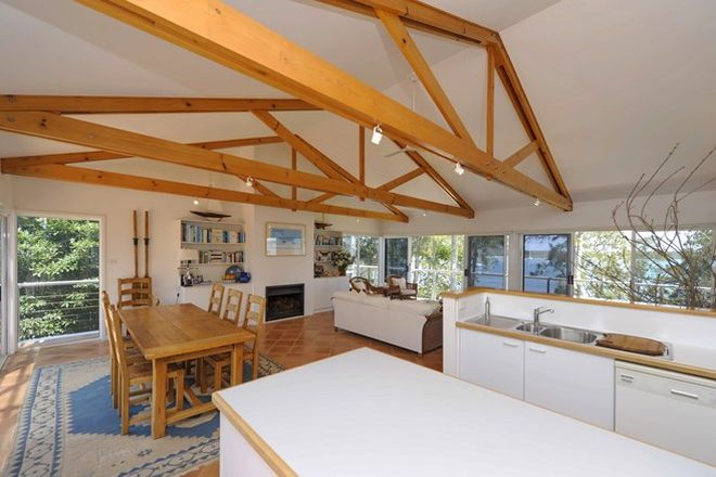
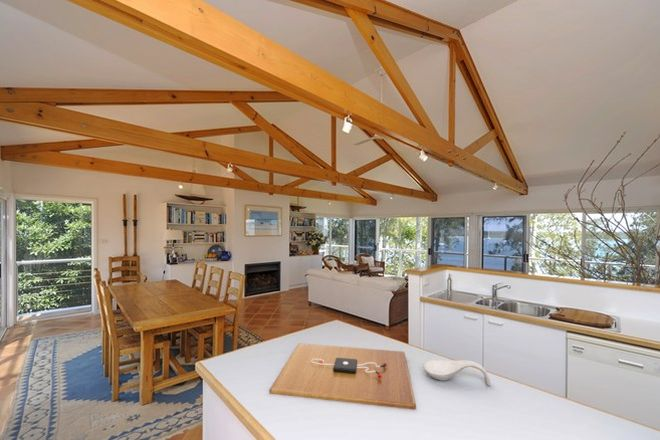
+ cutting board [269,342,417,410]
+ spoon rest [423,359,492,387]
